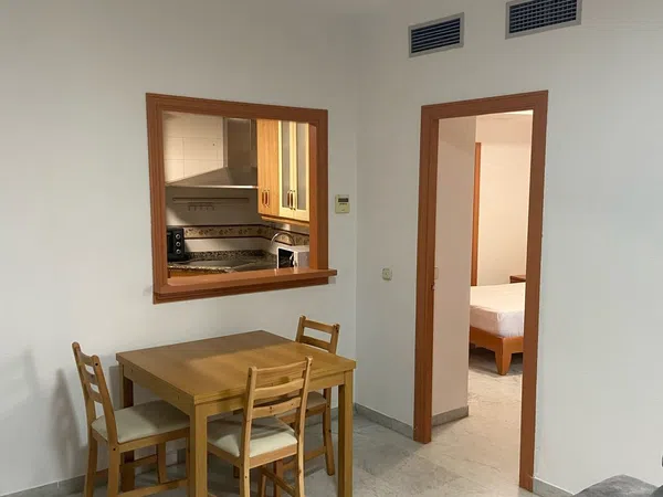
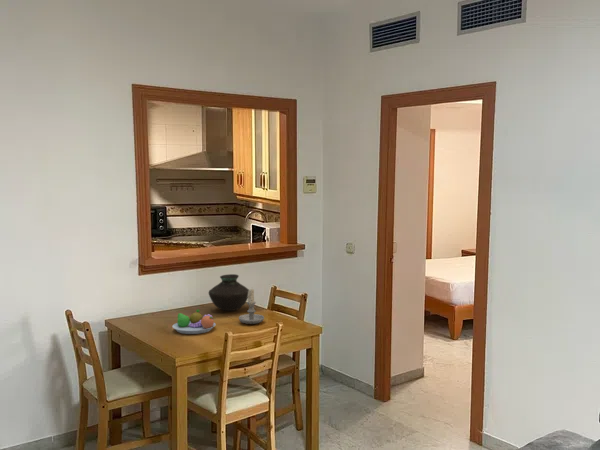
+ vase [207,273,250,312]
+ candle [238,288,265,325]
+ fruit bowl [171,308,217,335]
